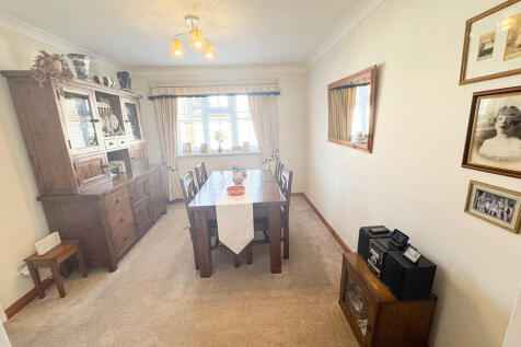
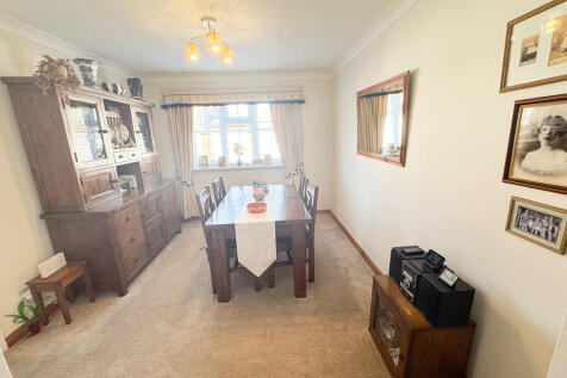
+ potted plant [5,292,54,335]
